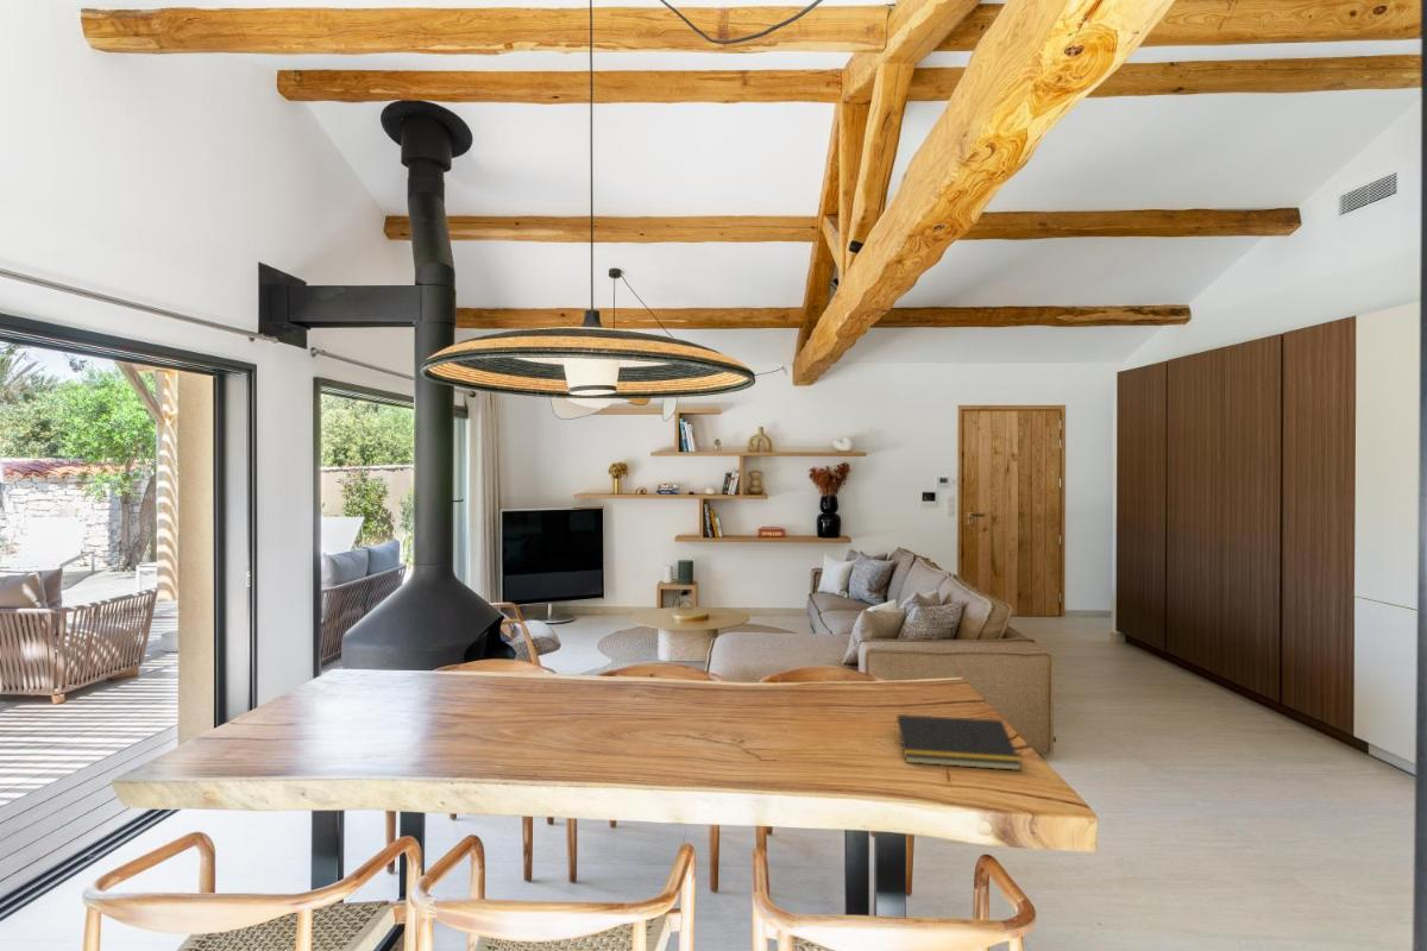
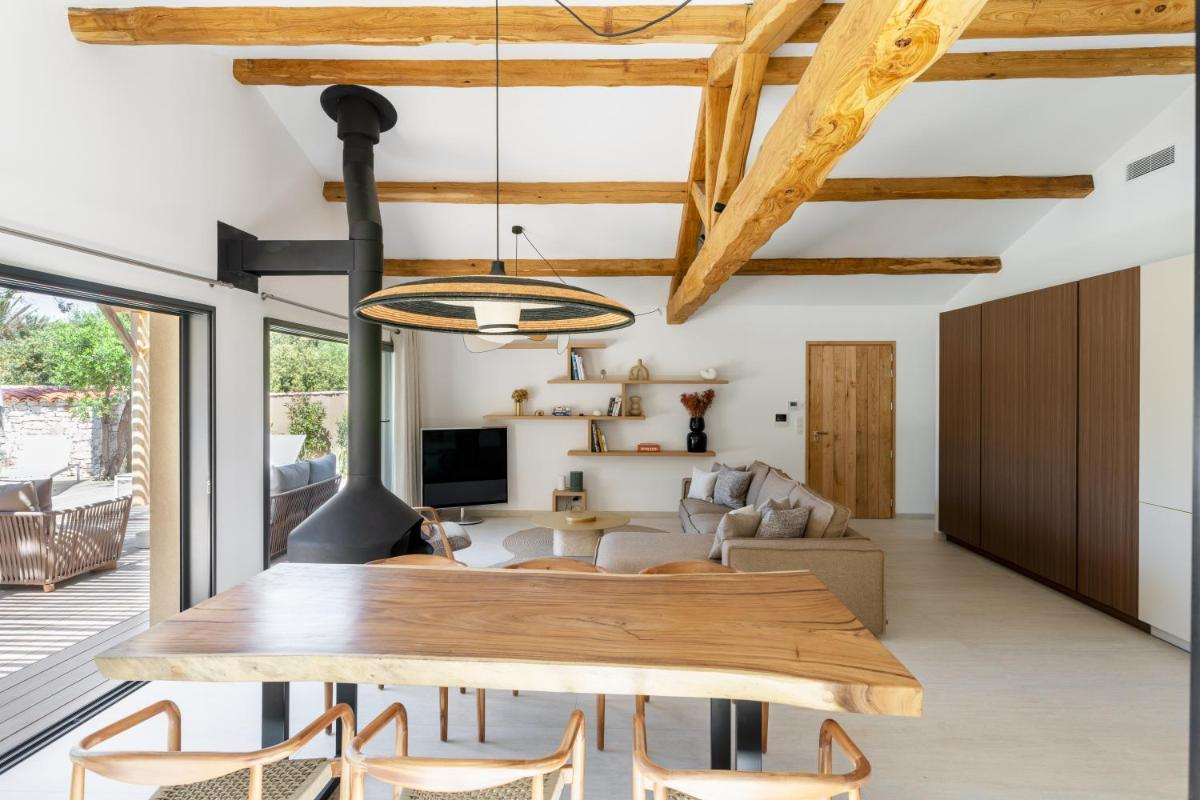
- notepad [893,713,1023,771]
